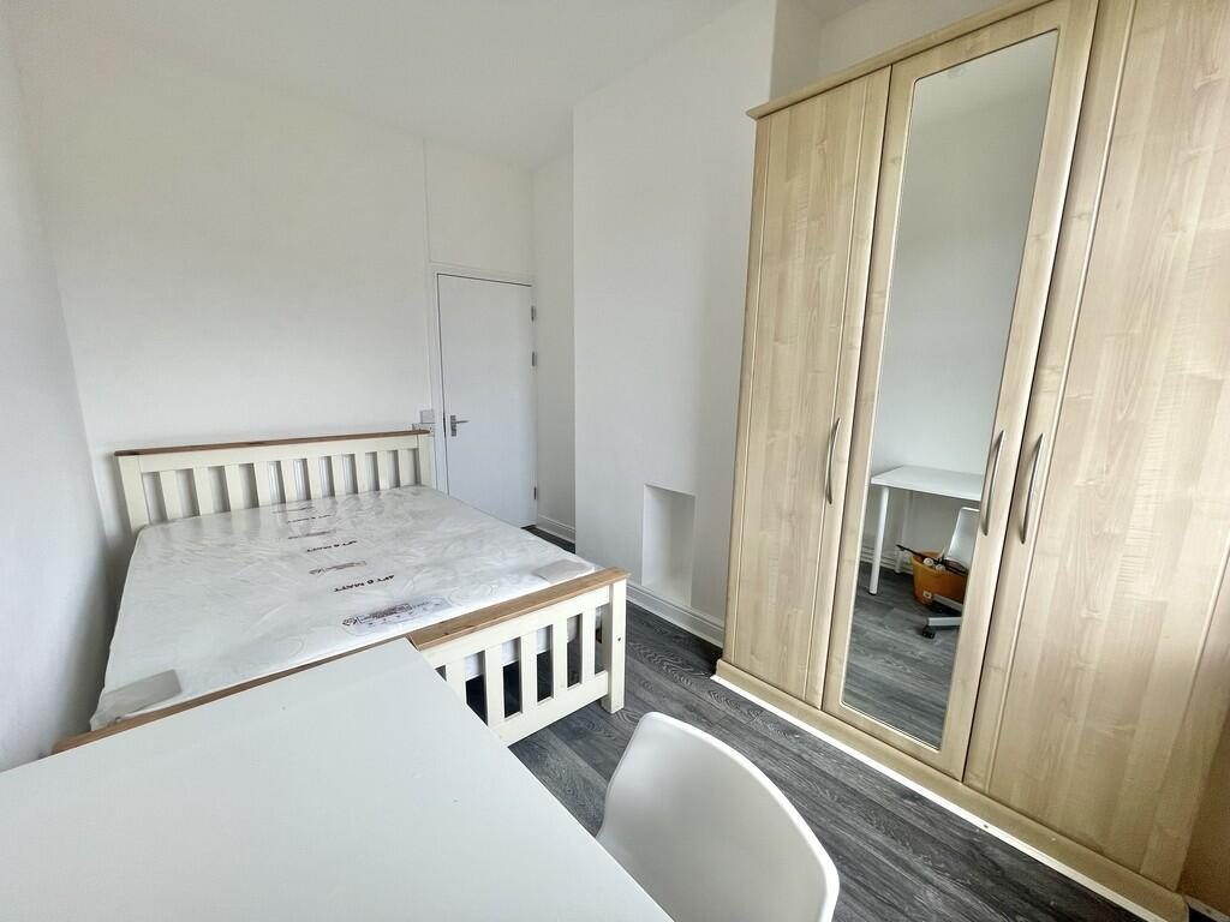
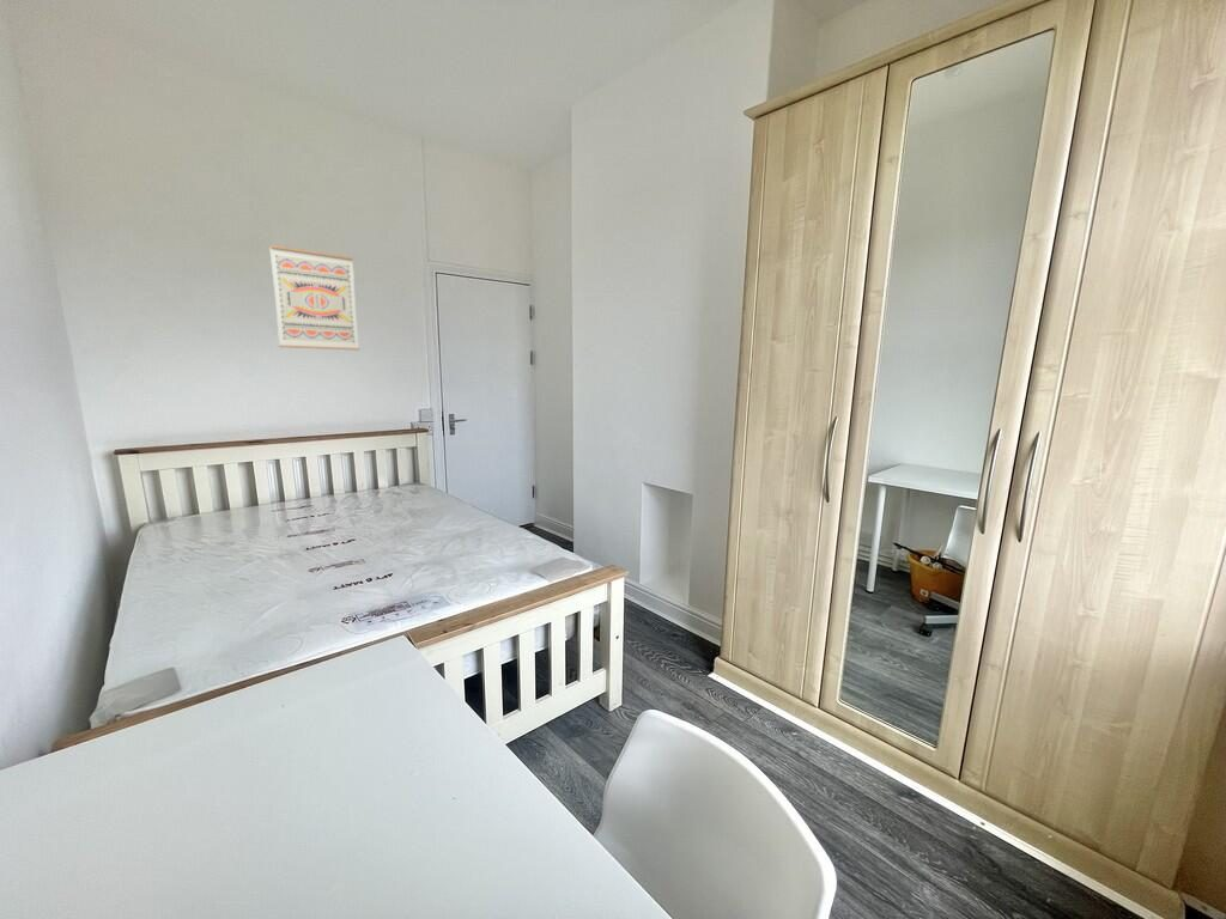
+ wall art [268,244,360,352]
